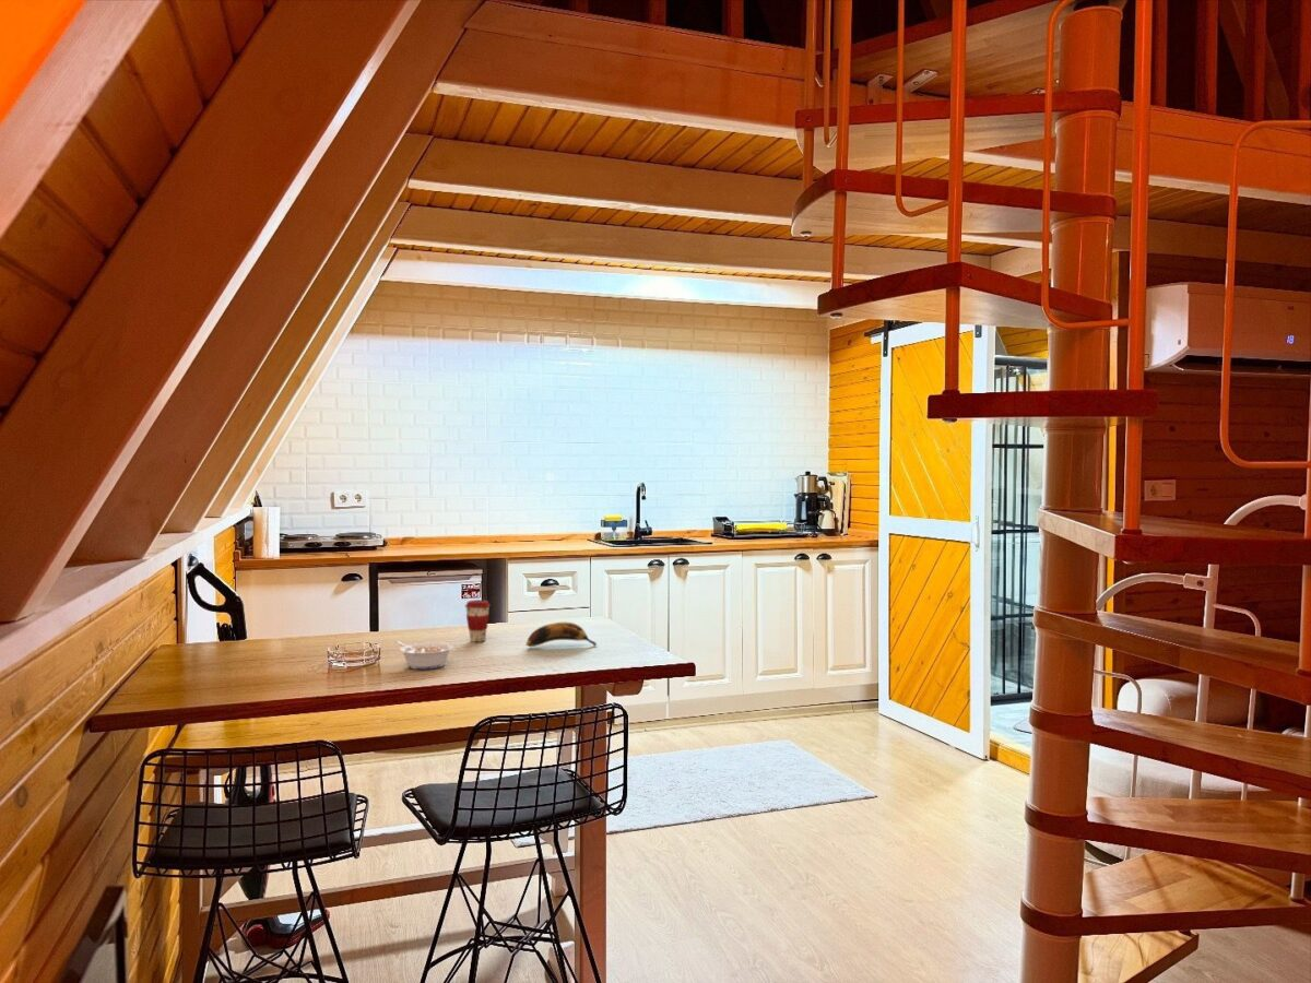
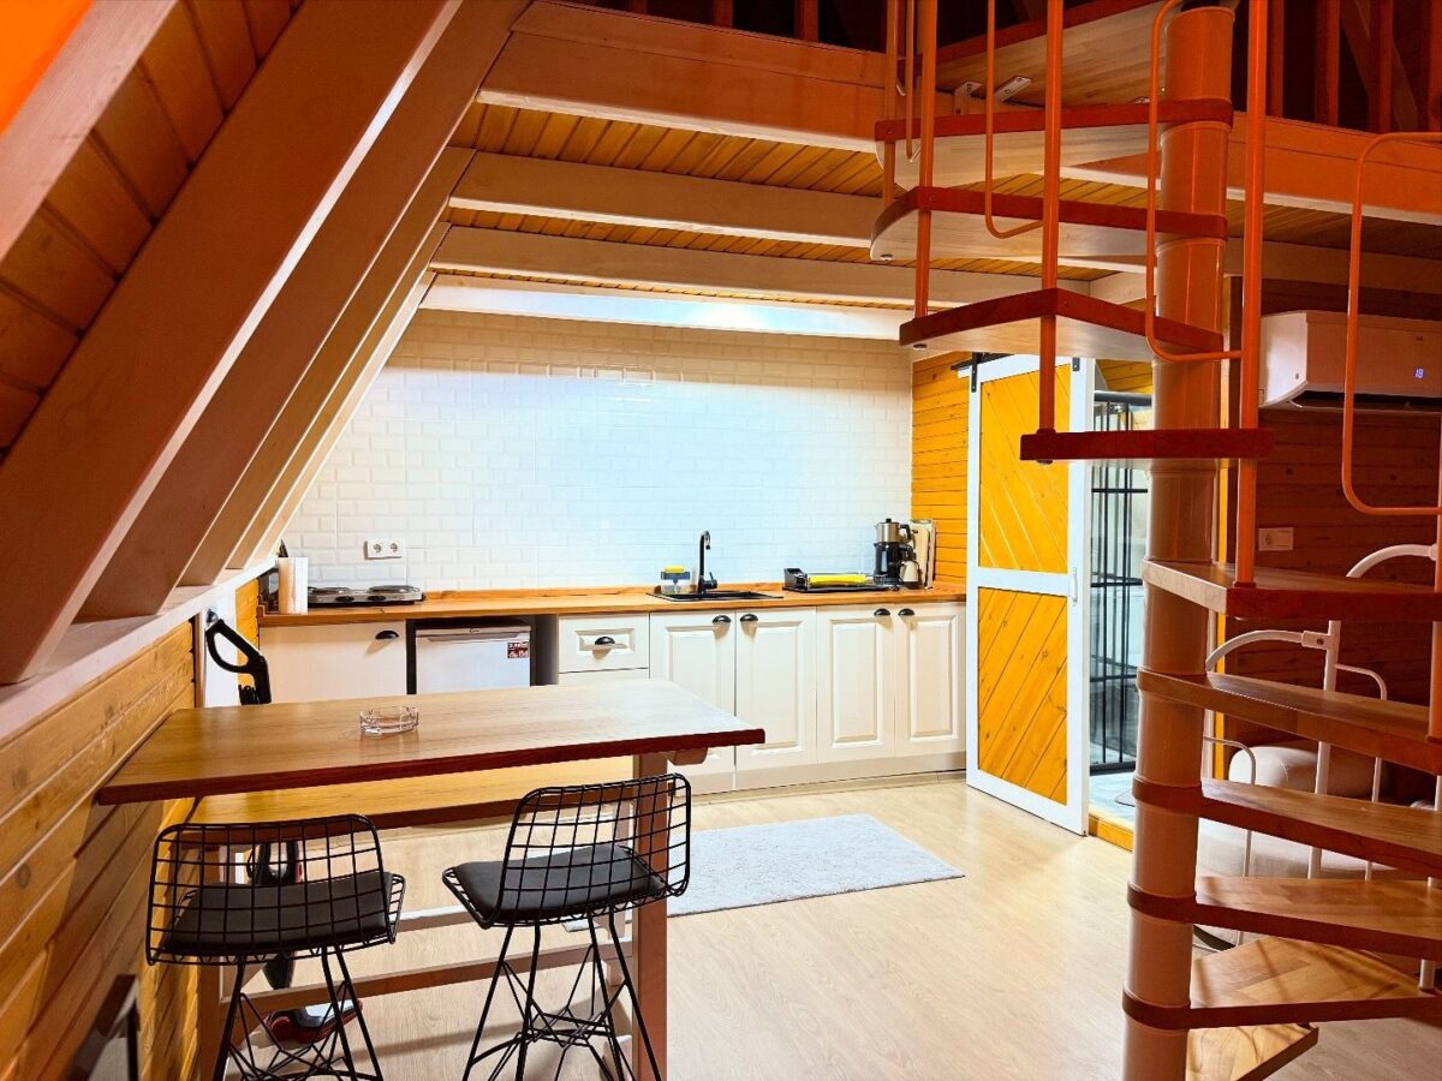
- banana [525,621,598,648]
- coffee cup [464,599,492,643]
- legume [394,640,454,671]
